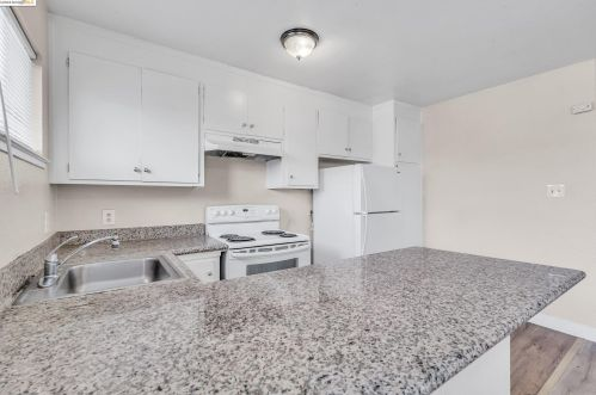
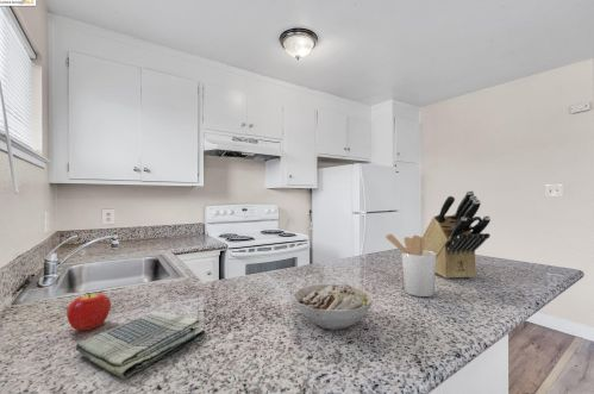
+ utensil holder [384,233,437,298]
+ fruit [65,292,112,332]
+ bowl [292,282,374,331]
+ knife block [421,189,492,280]
+ dish towel [74,311,207,380]
